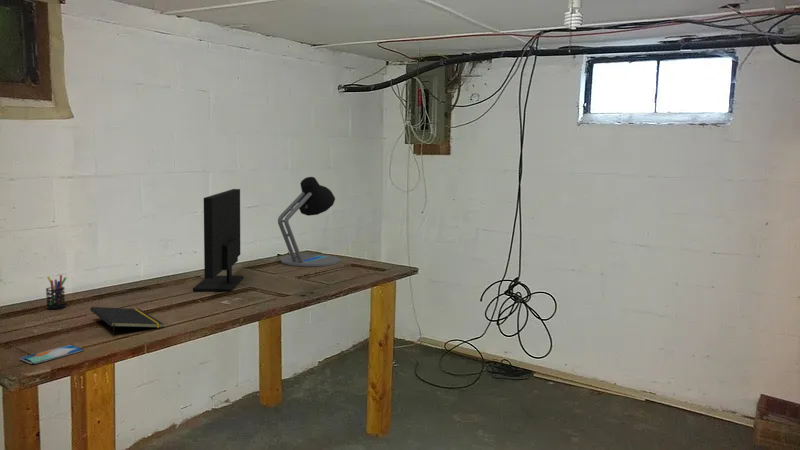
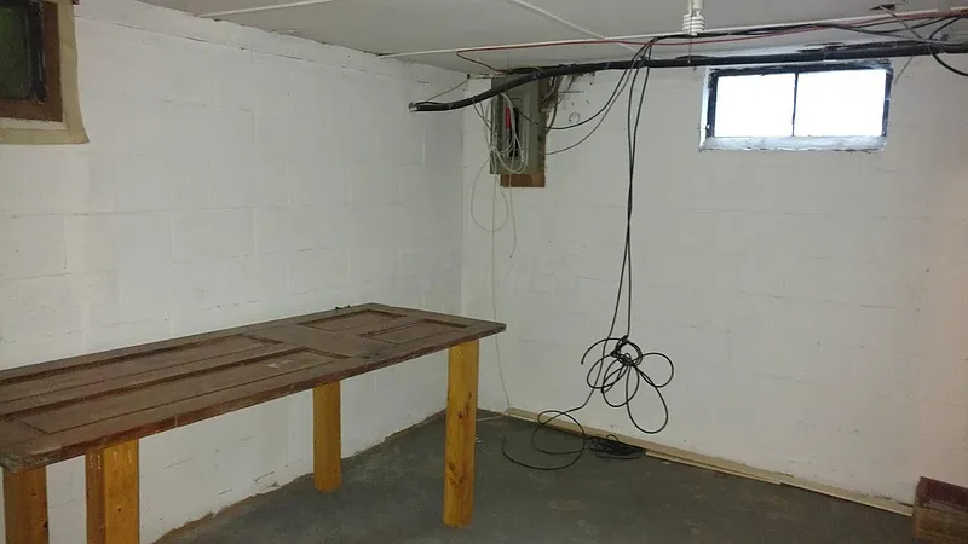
- desk lamp [277,176,341,268]
- pen holder [45,274,67,310]
- notepad [89,306,164,338]
- monitor [192,188,245,292]
- smartphone [18,344,85,365]
